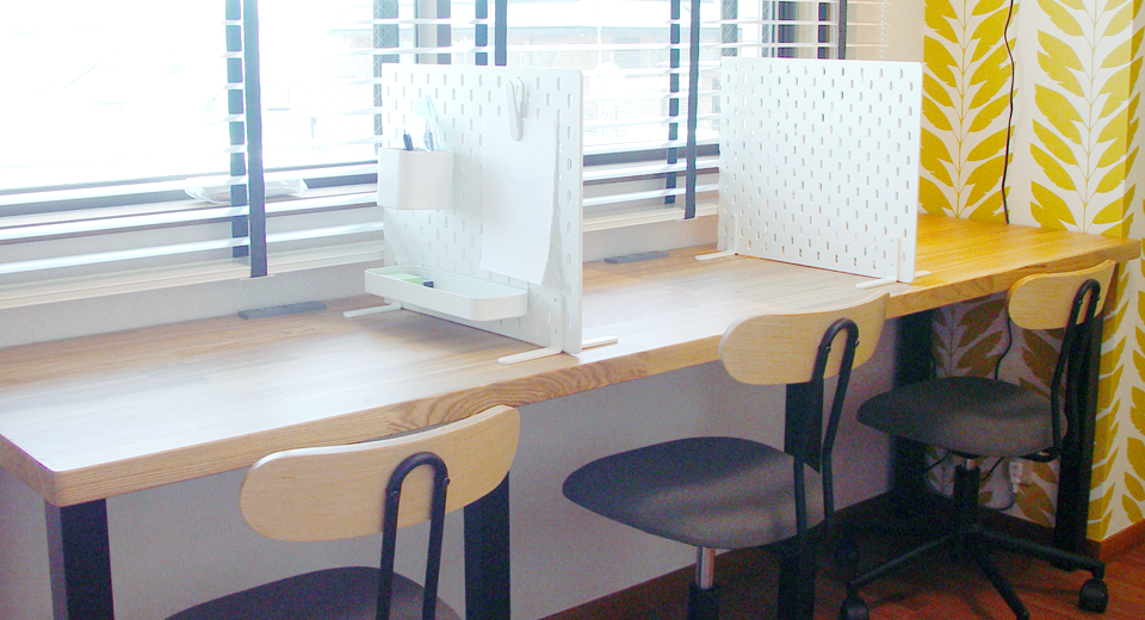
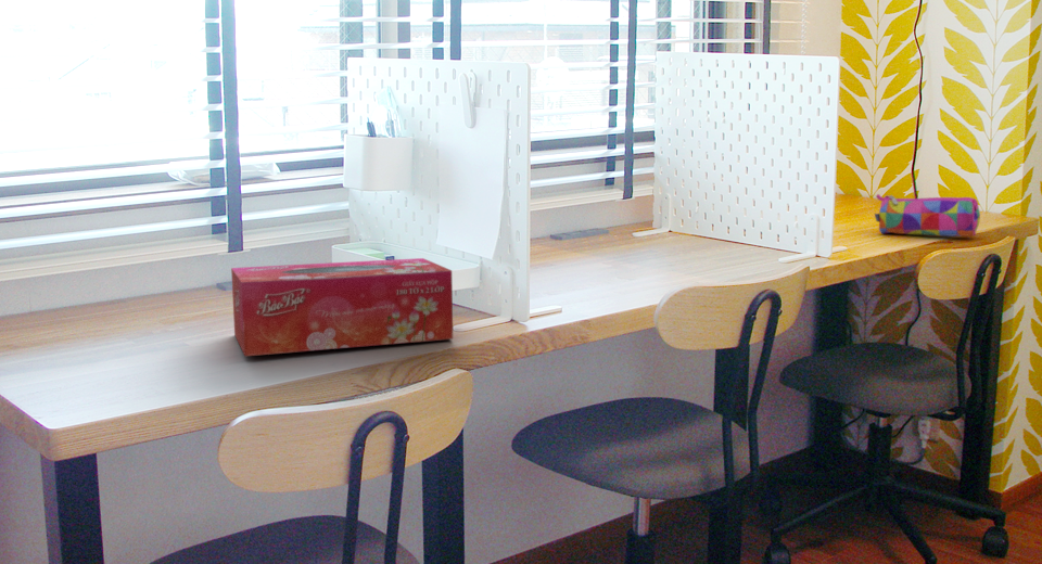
+ pencil case [874,193,981,238]
+ tissue box [230,257,454,357]
